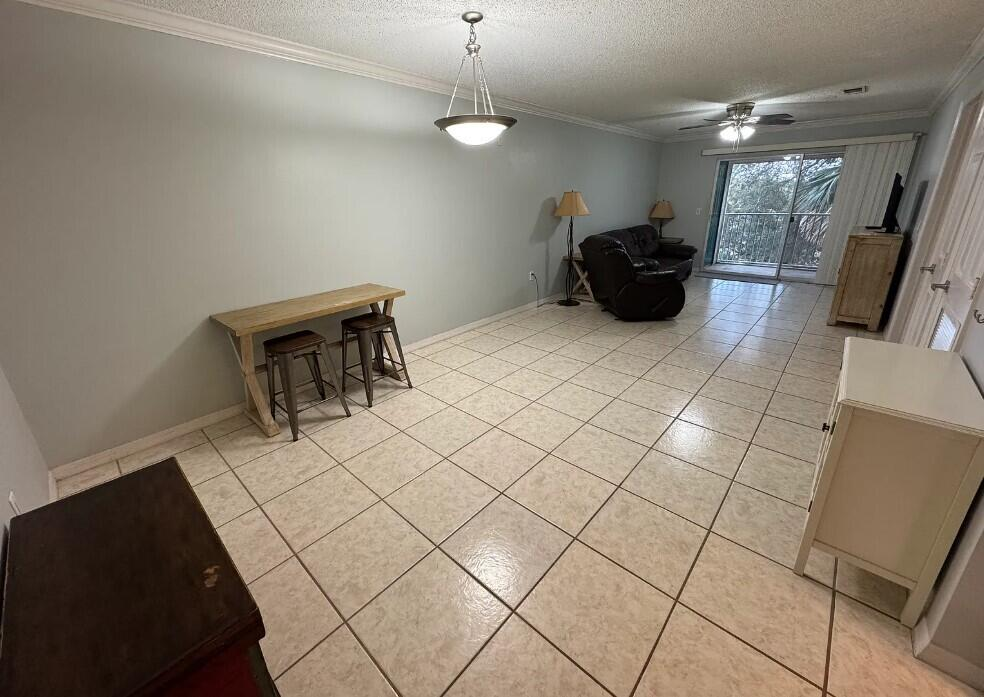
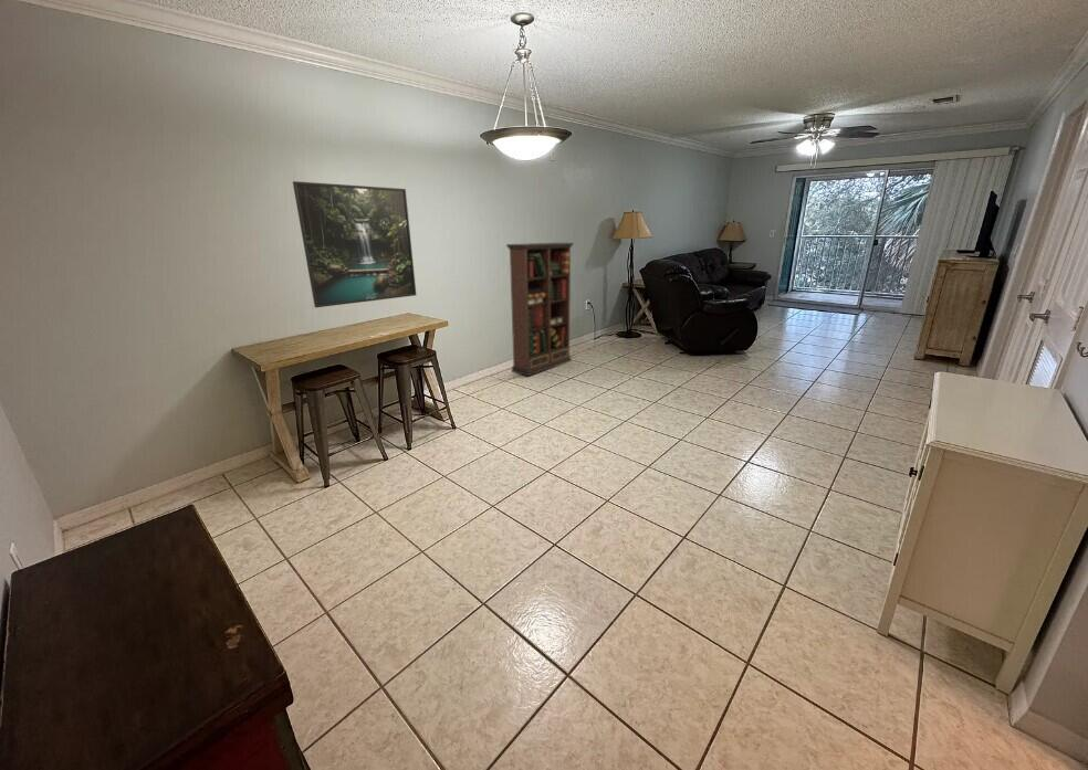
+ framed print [292,180,417,308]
+ bookcase [505,242,574,377]
